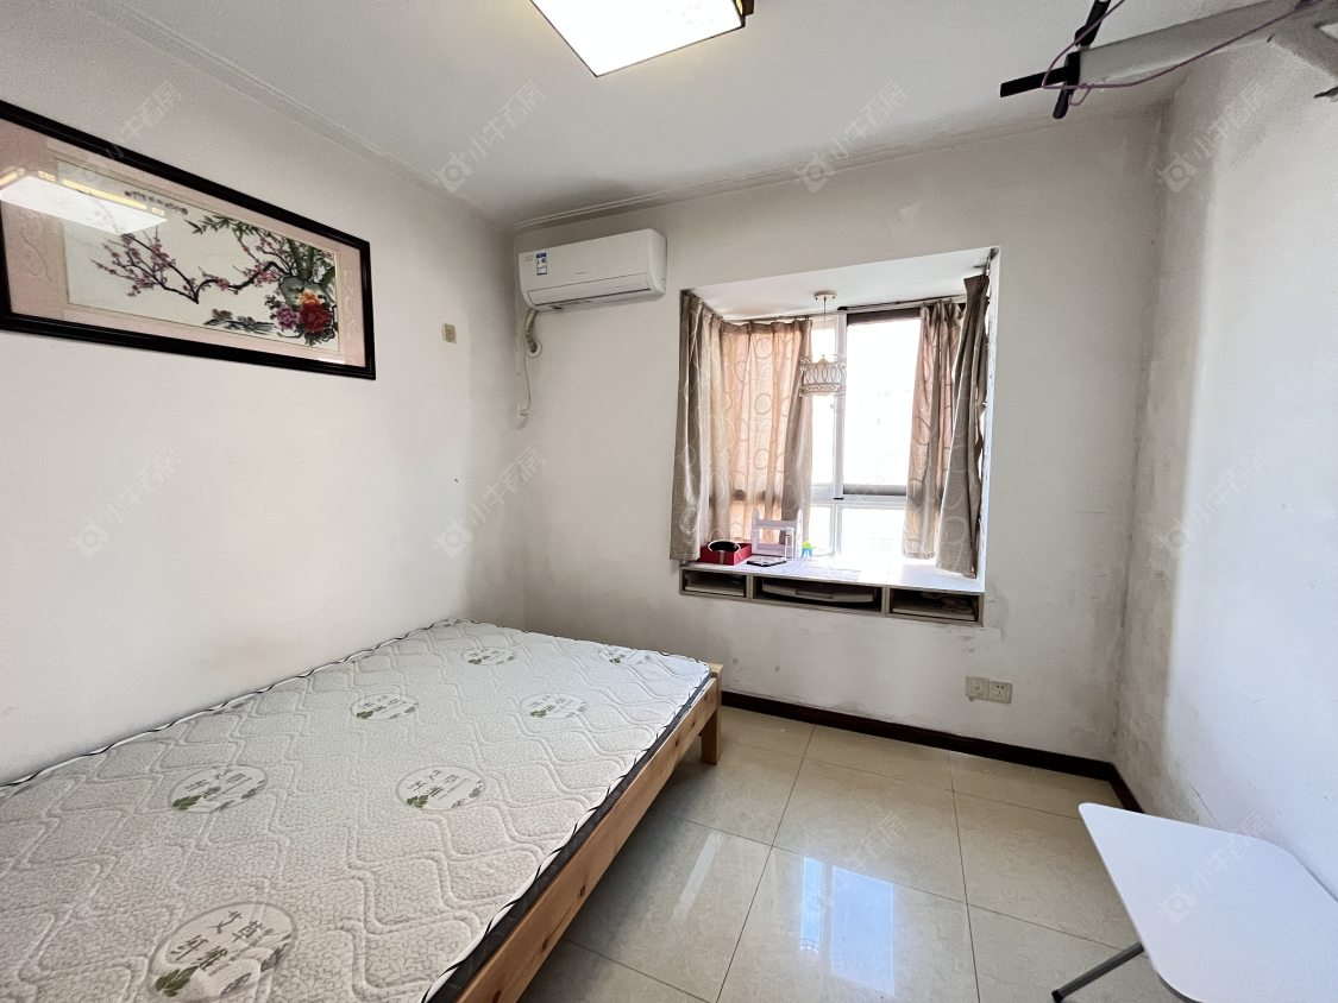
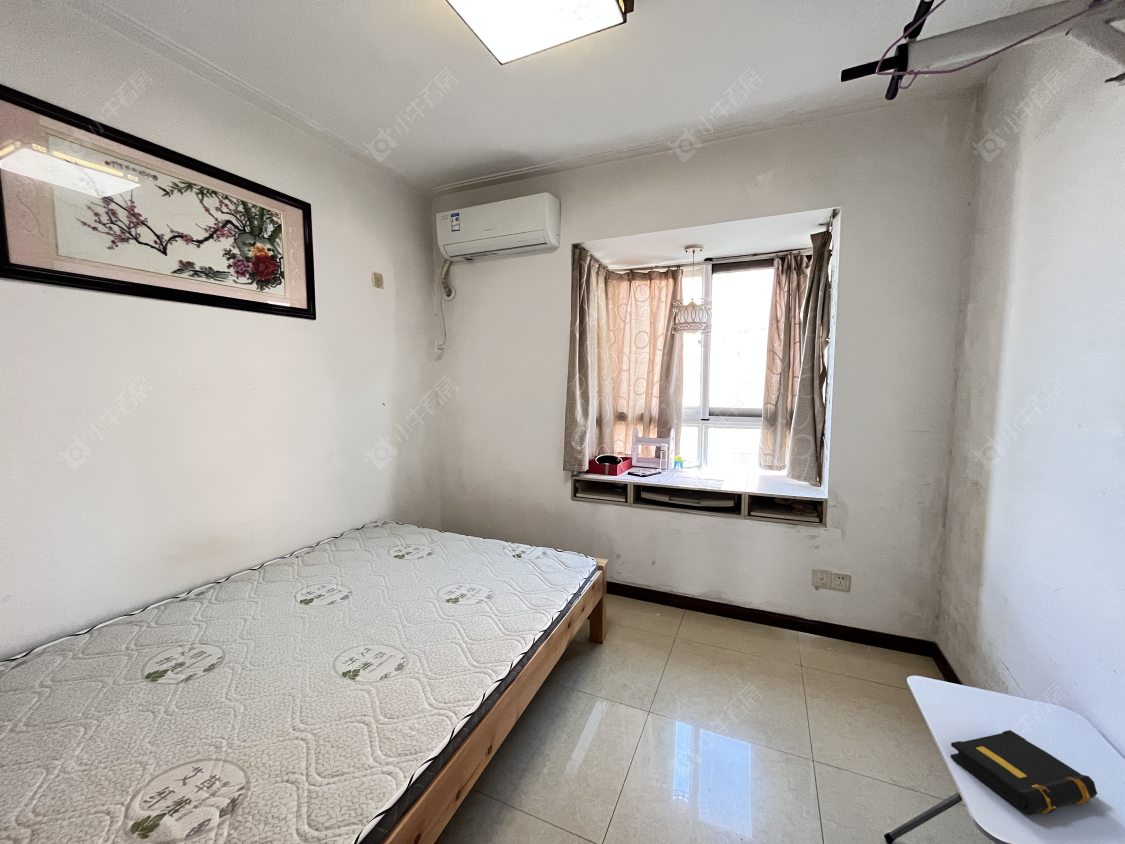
+ book [950,729,1098,816]
